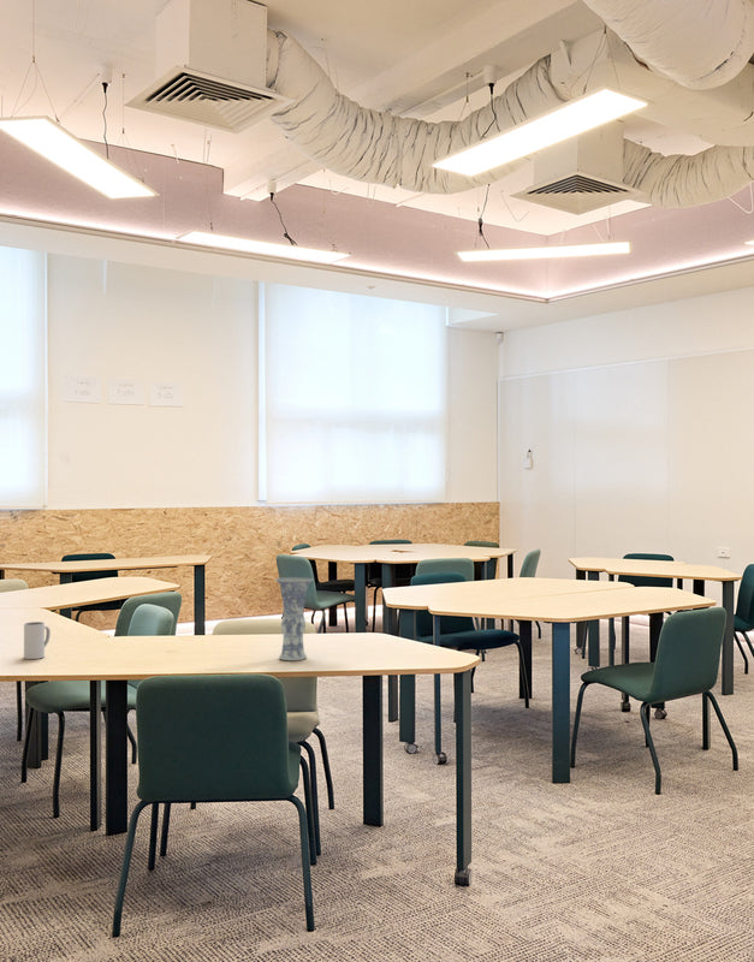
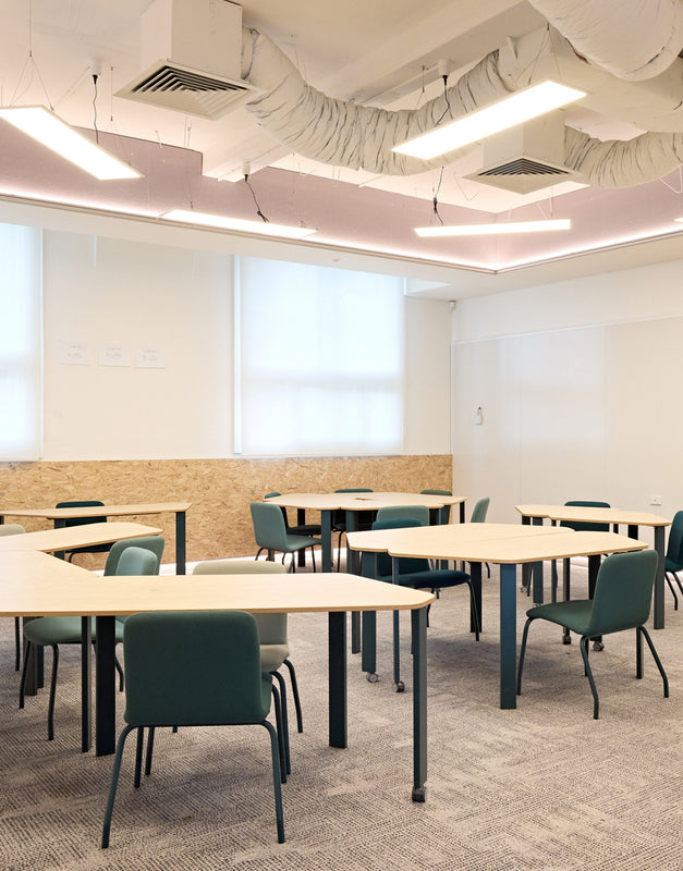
- mug [23,620,52,660]
- vase [274,576,314,661]
